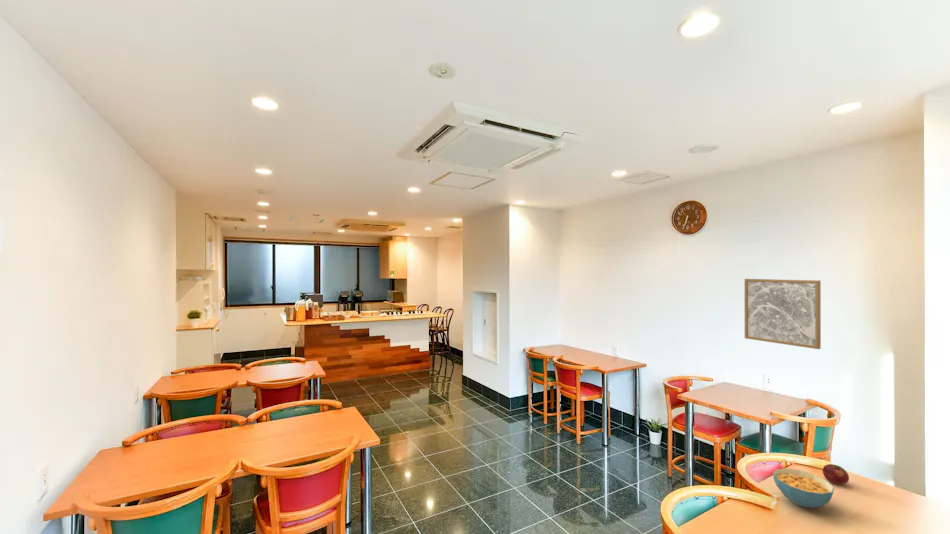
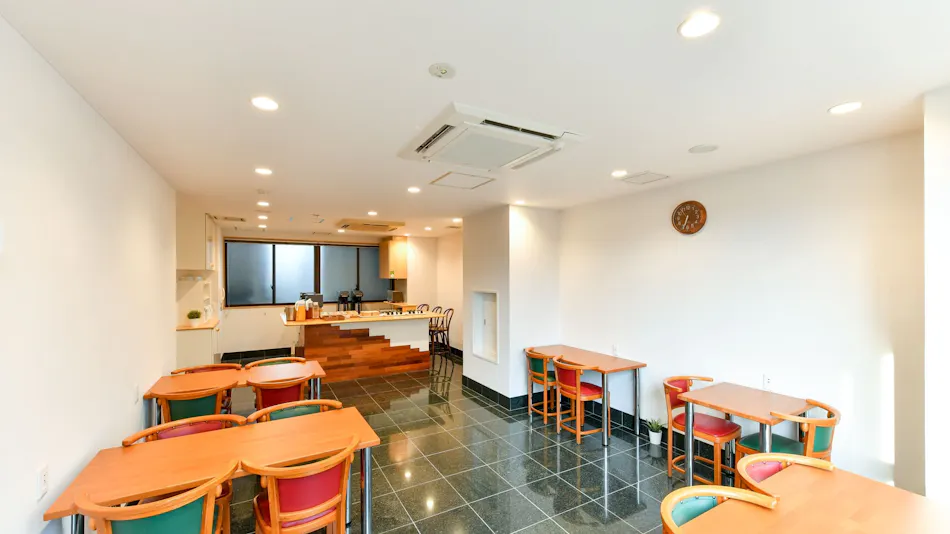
- cereal bowl [772,467,835,509]
- fruit [822,463,850,485]
- wall art [744,278,822,350]
